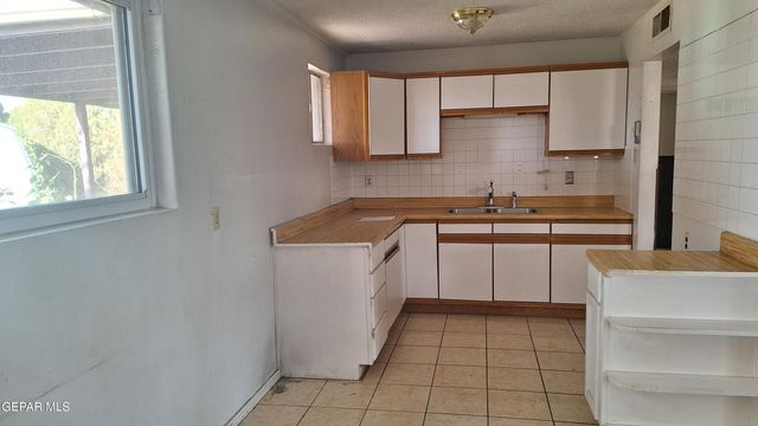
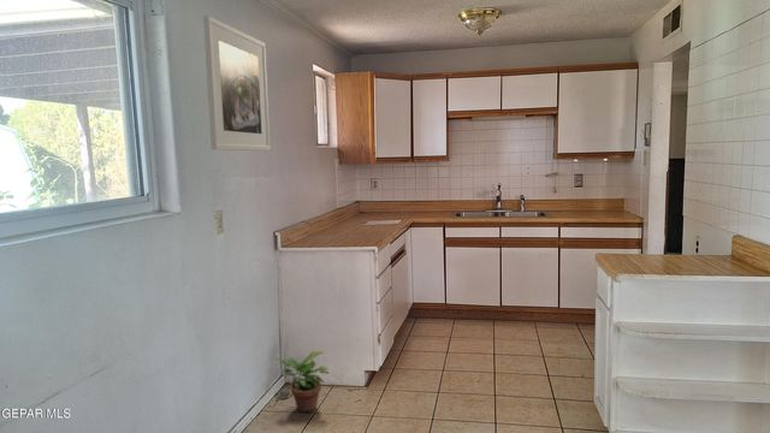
+ potted plant [274,350,330,413]
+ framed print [202,14,272,152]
